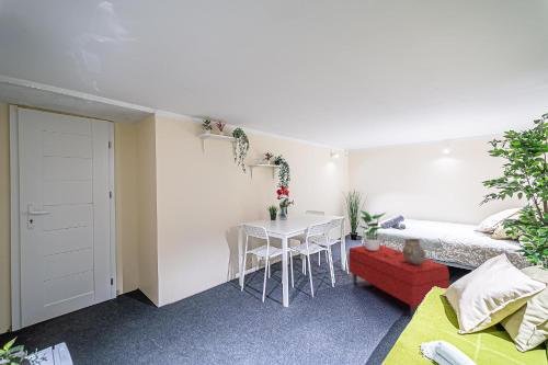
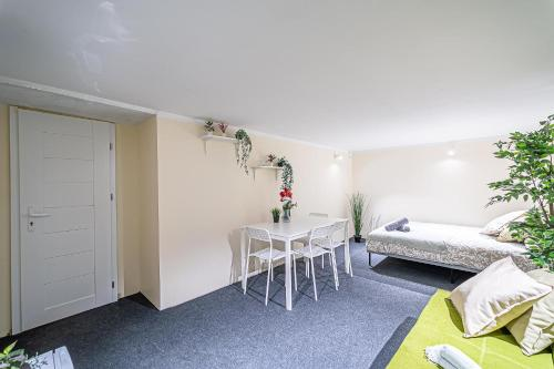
- potted plant [358,209,387,251]
- ceramic pot [401,238,426,265]
- bench [347,243,450,319]
